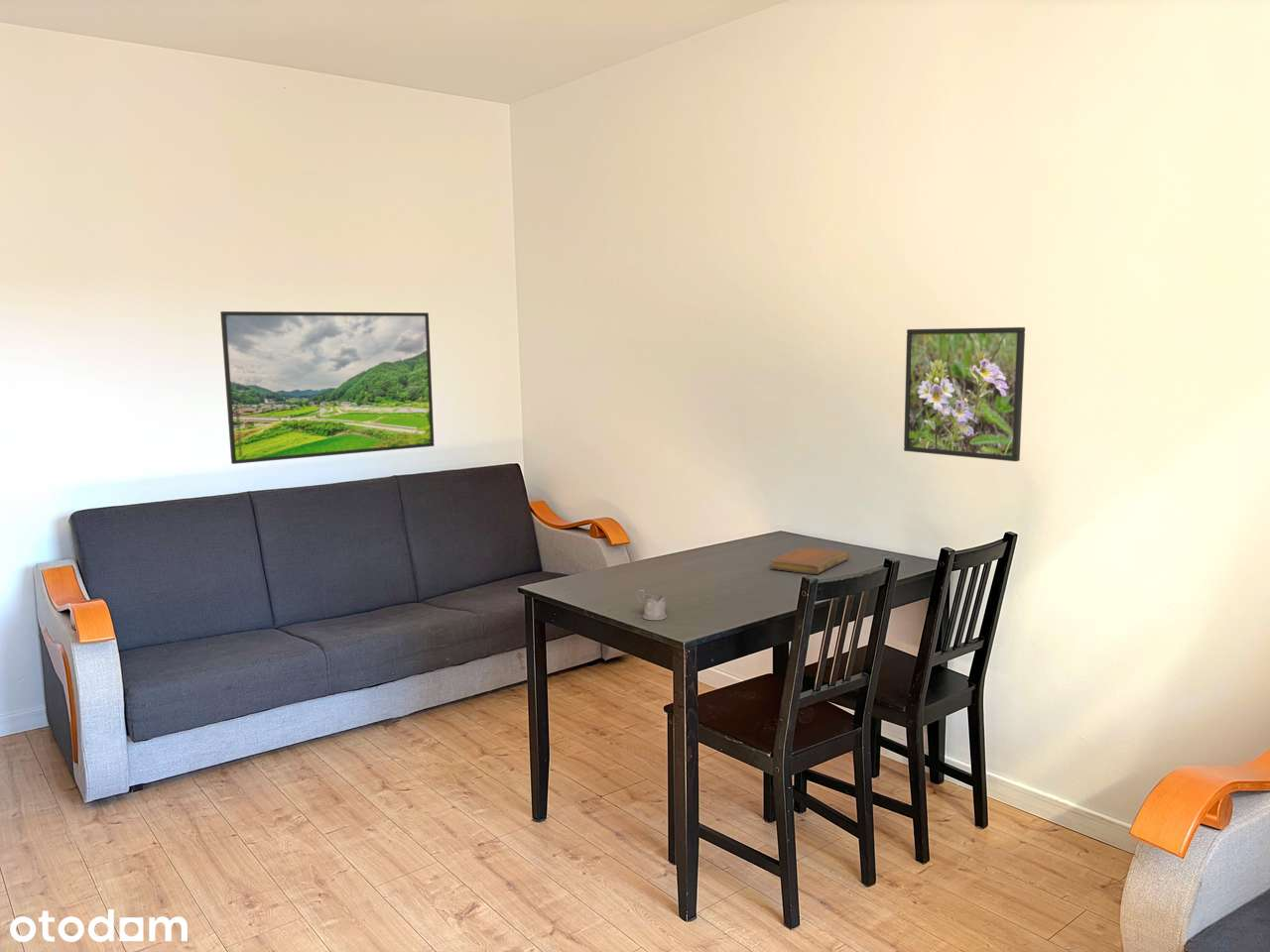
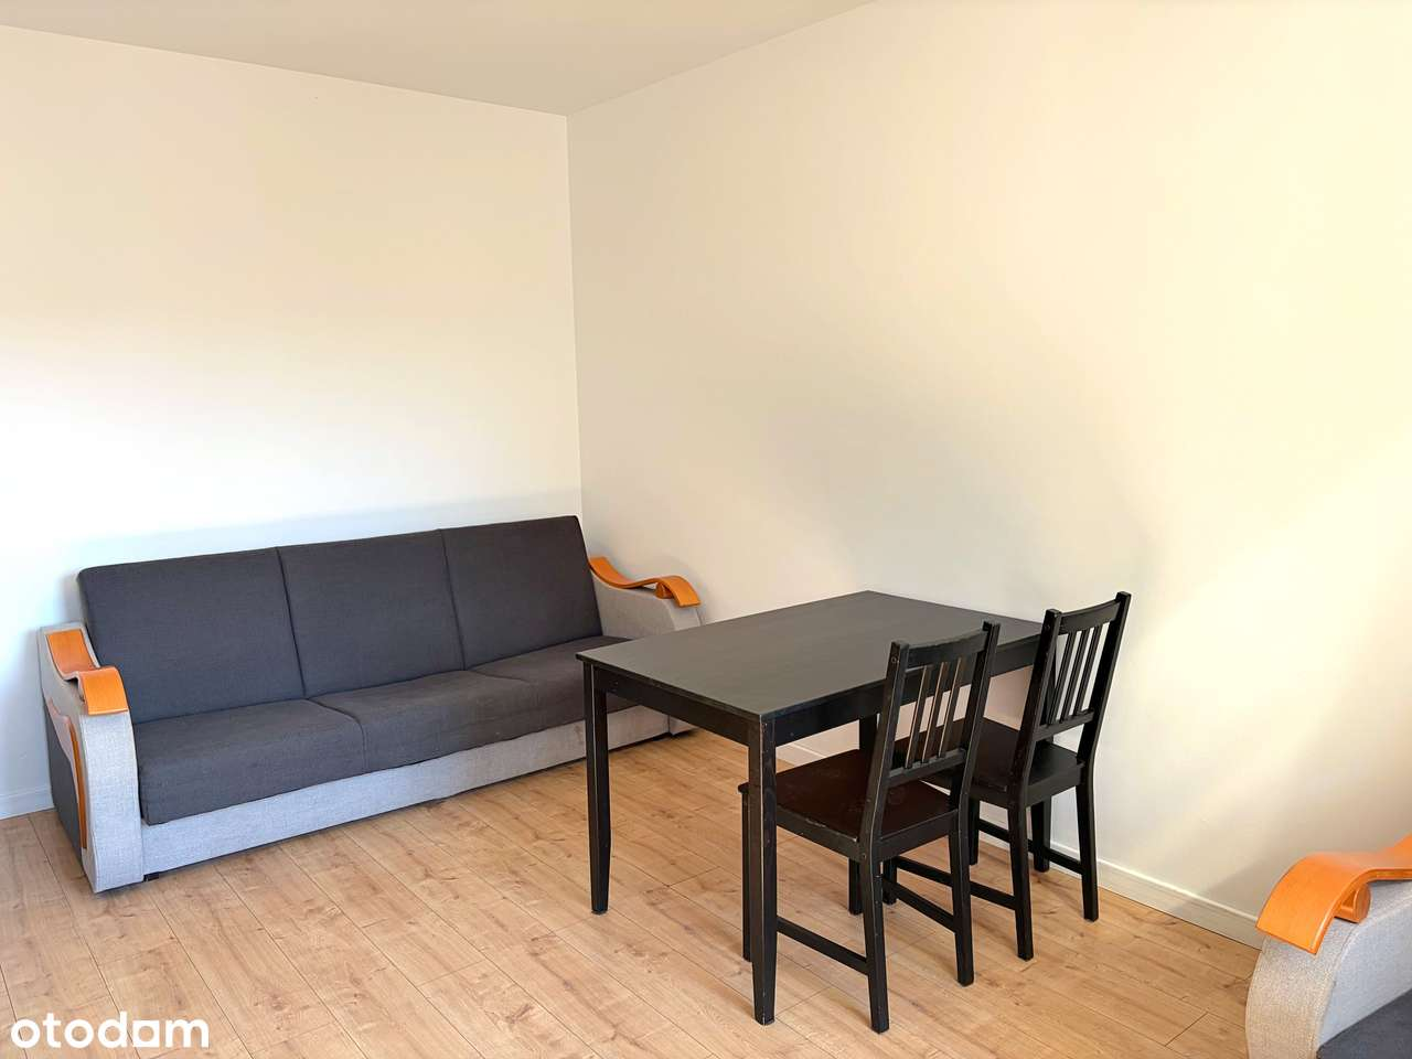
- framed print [903,326,1026,462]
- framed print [219,310,435,465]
- notebook [769,546,850,575]
- tea glass holder [636,589,668,621]
